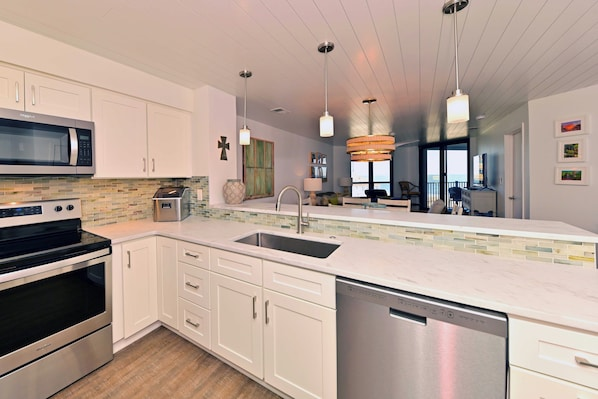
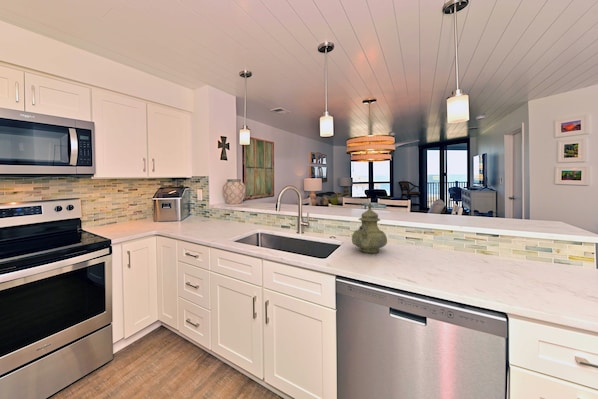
+ teapot [351,202,388,254]
